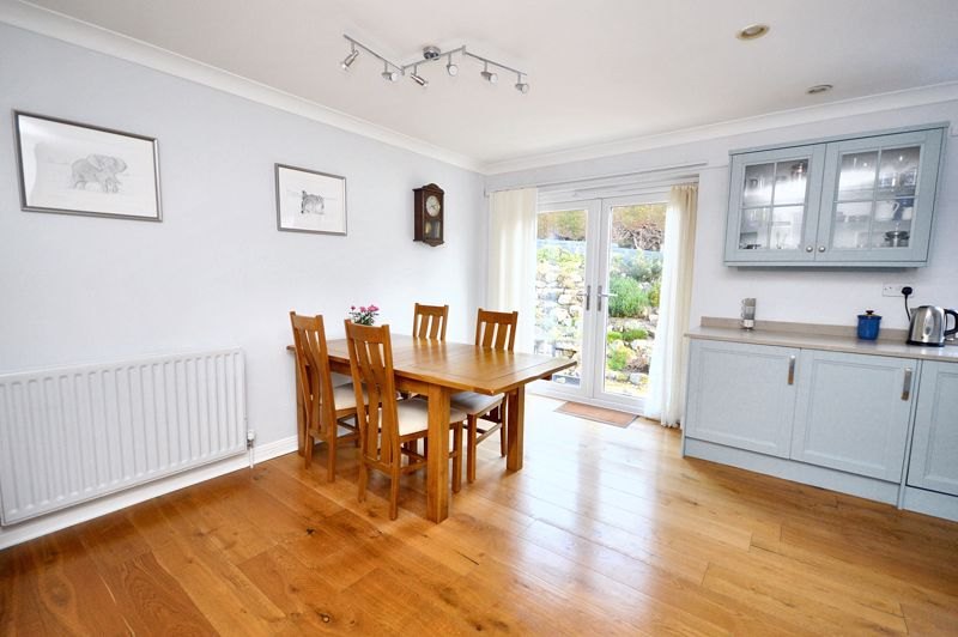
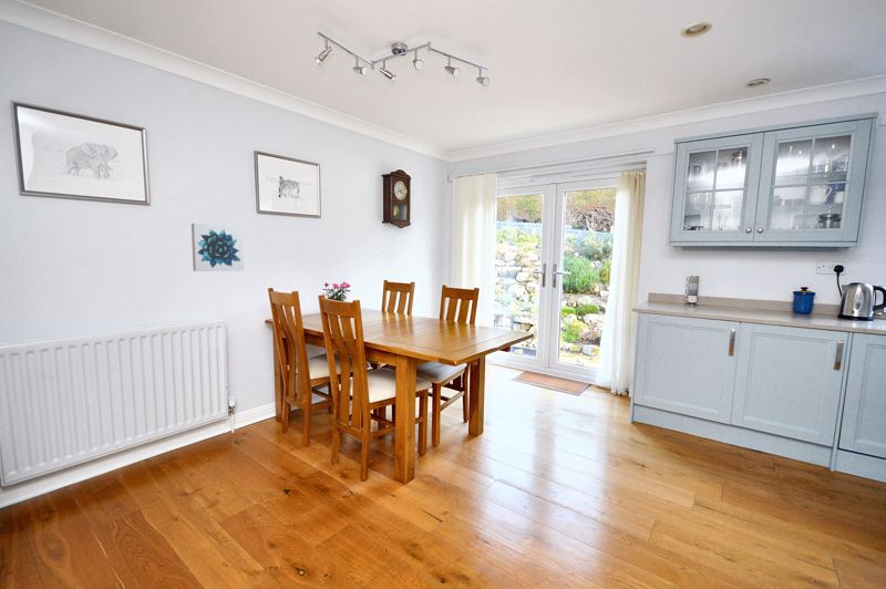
+ wall art [190,223,245,272]
